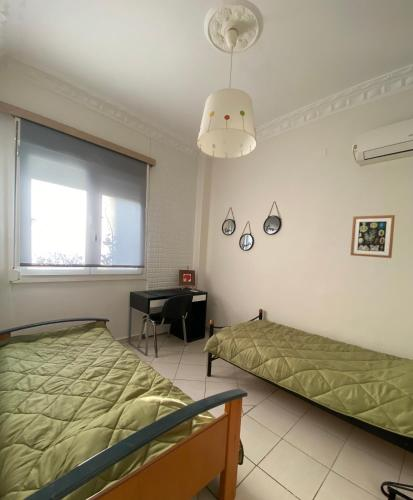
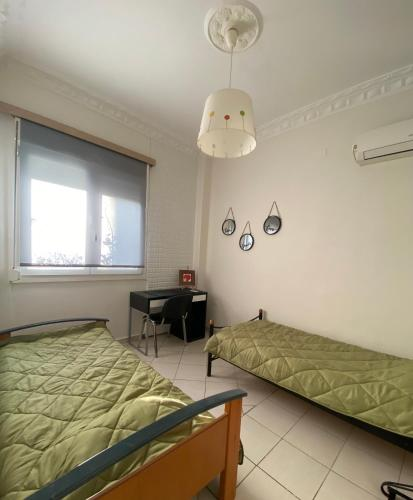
- wall art [350,214,396,259]
